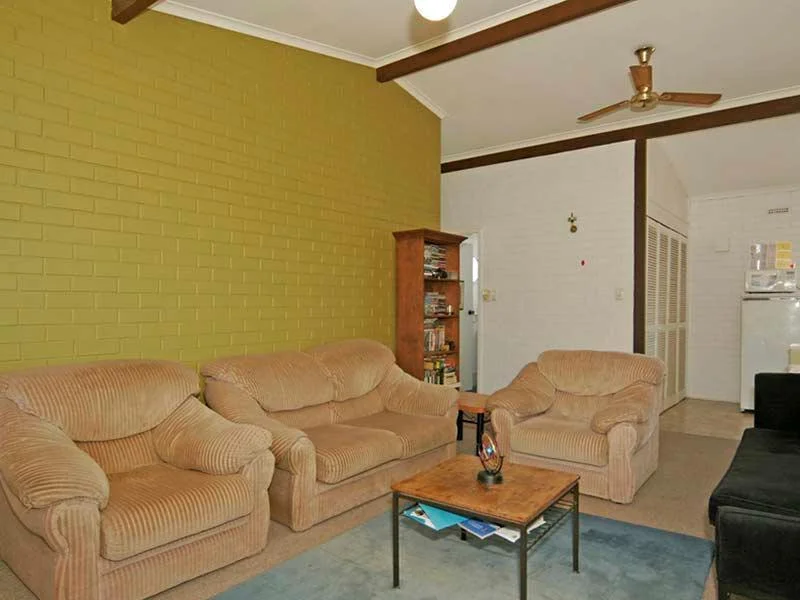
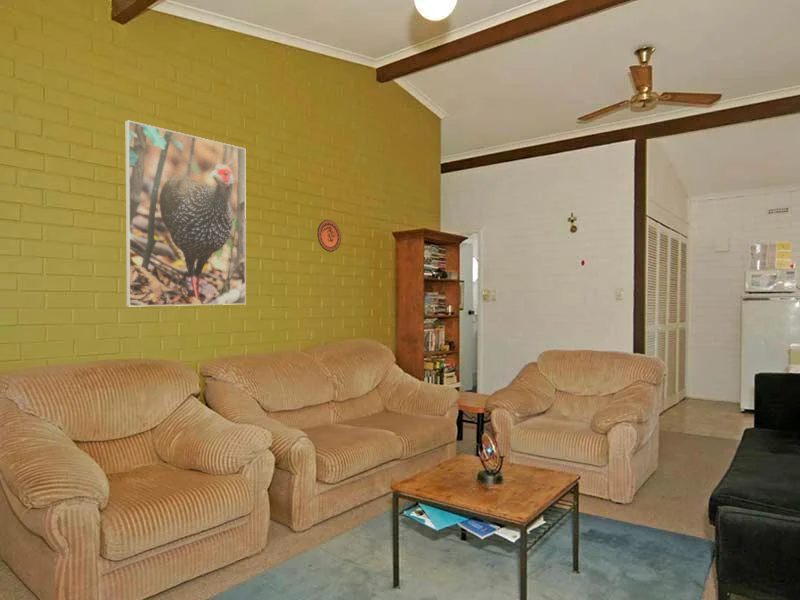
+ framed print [125,120,247,307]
+ decorative plate [316,219,342,253]
